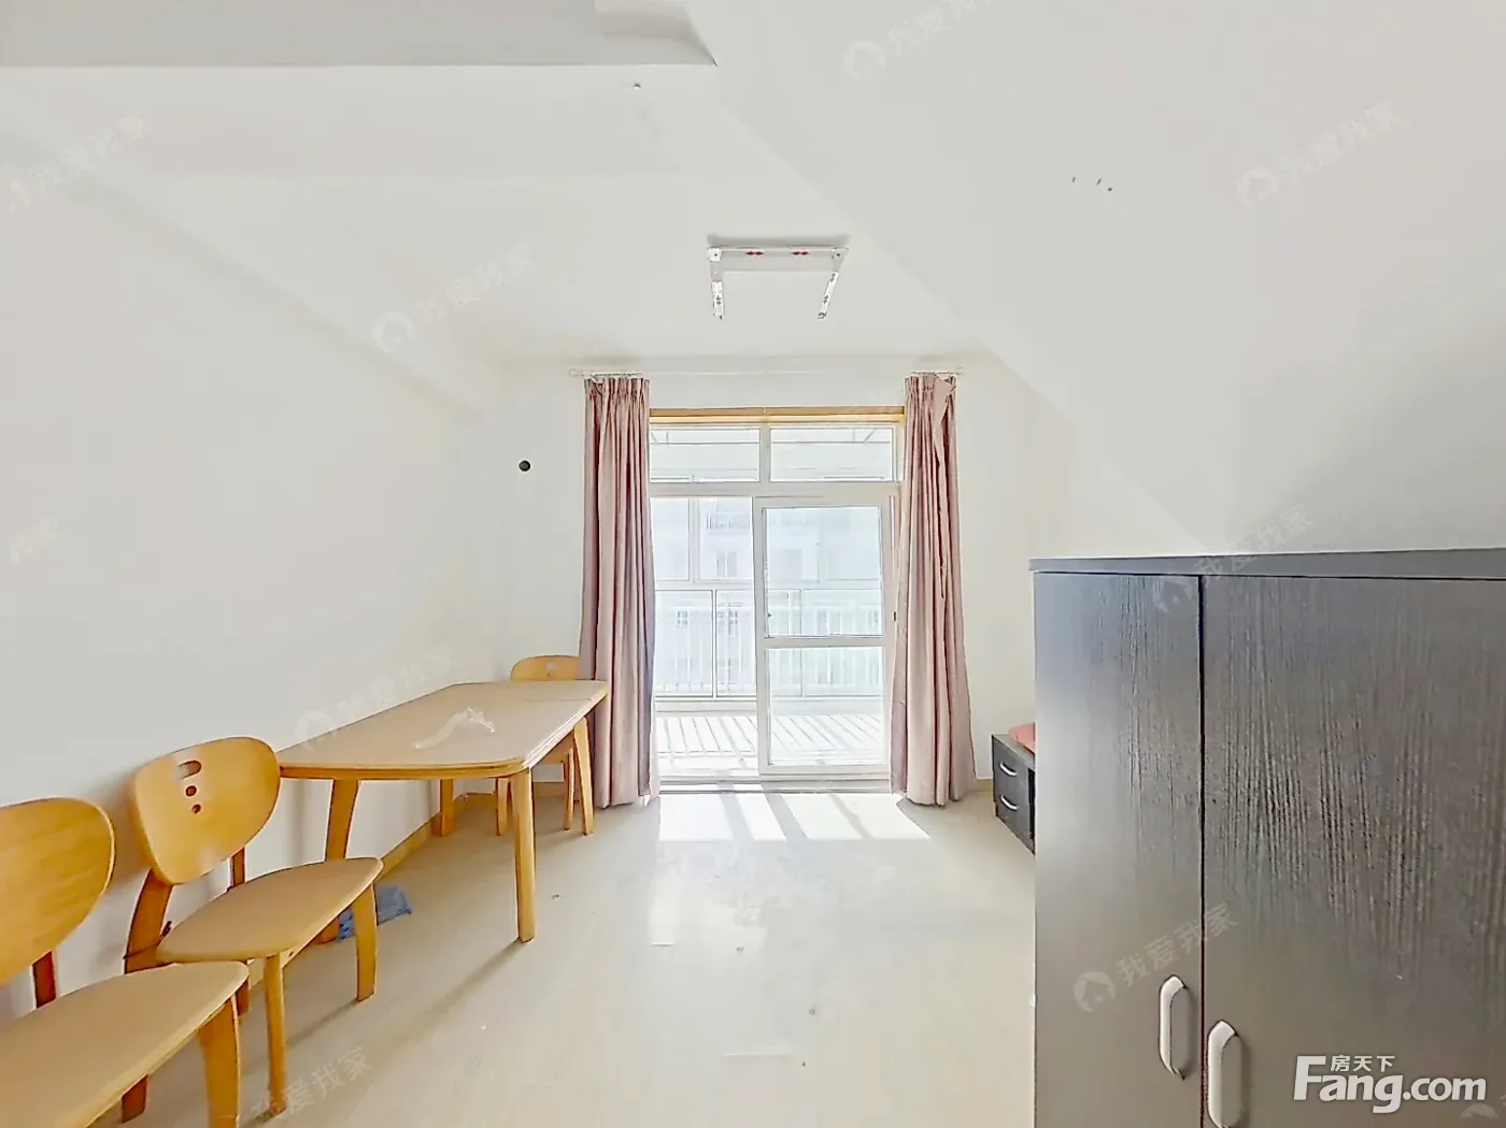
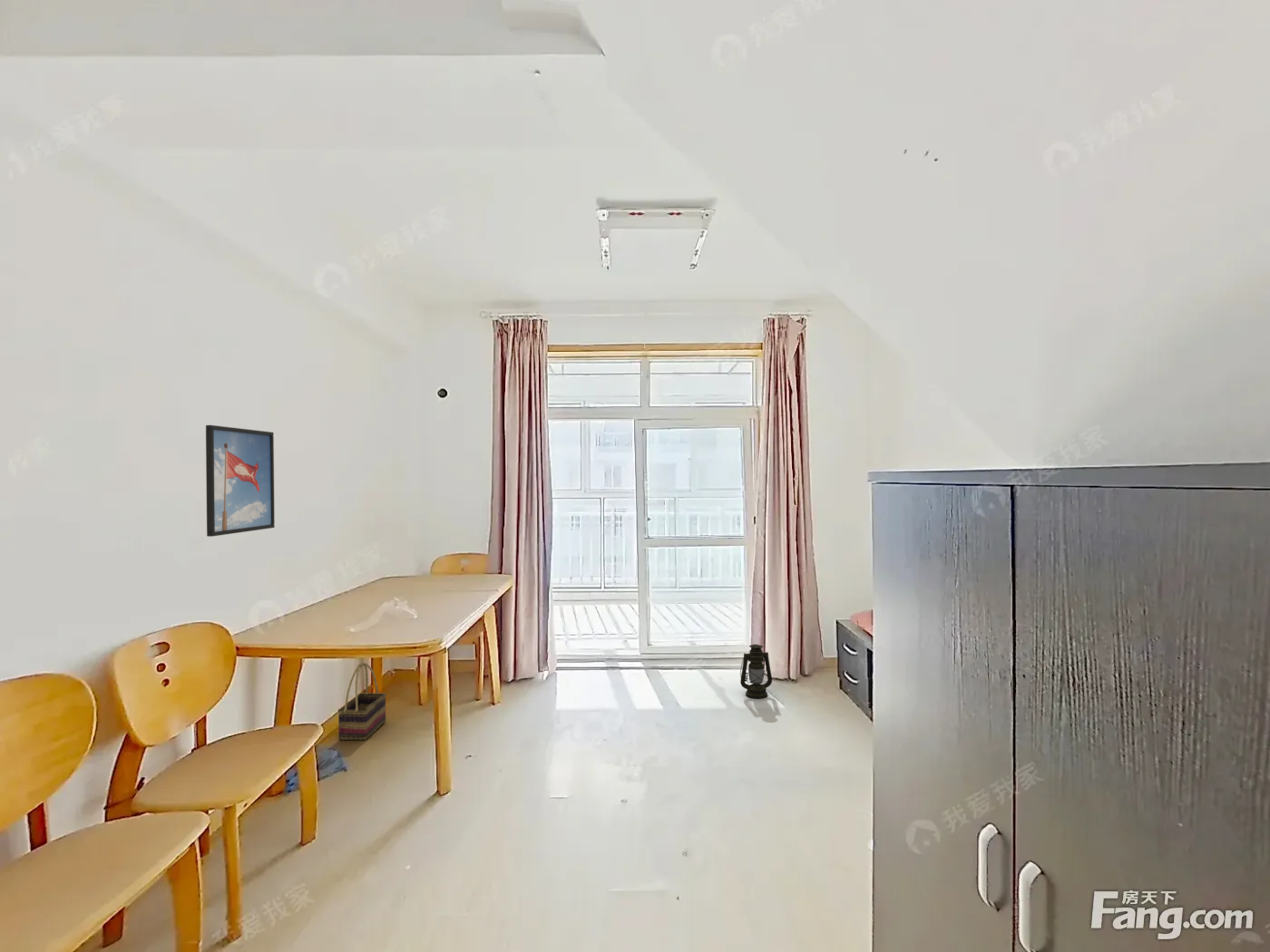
+ lantern [739,644,773,699]
+ basket [337,662,387,741]
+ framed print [205,424,276,538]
